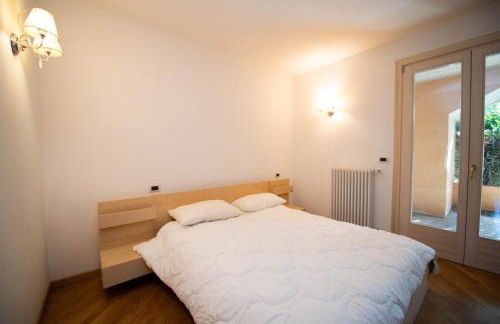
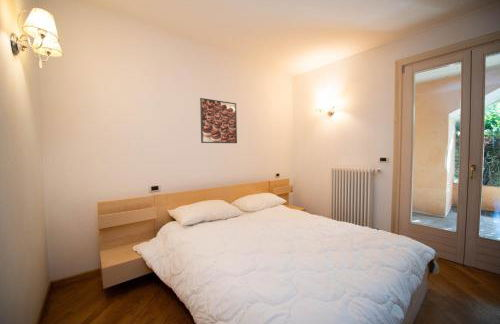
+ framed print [199,97,238,144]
